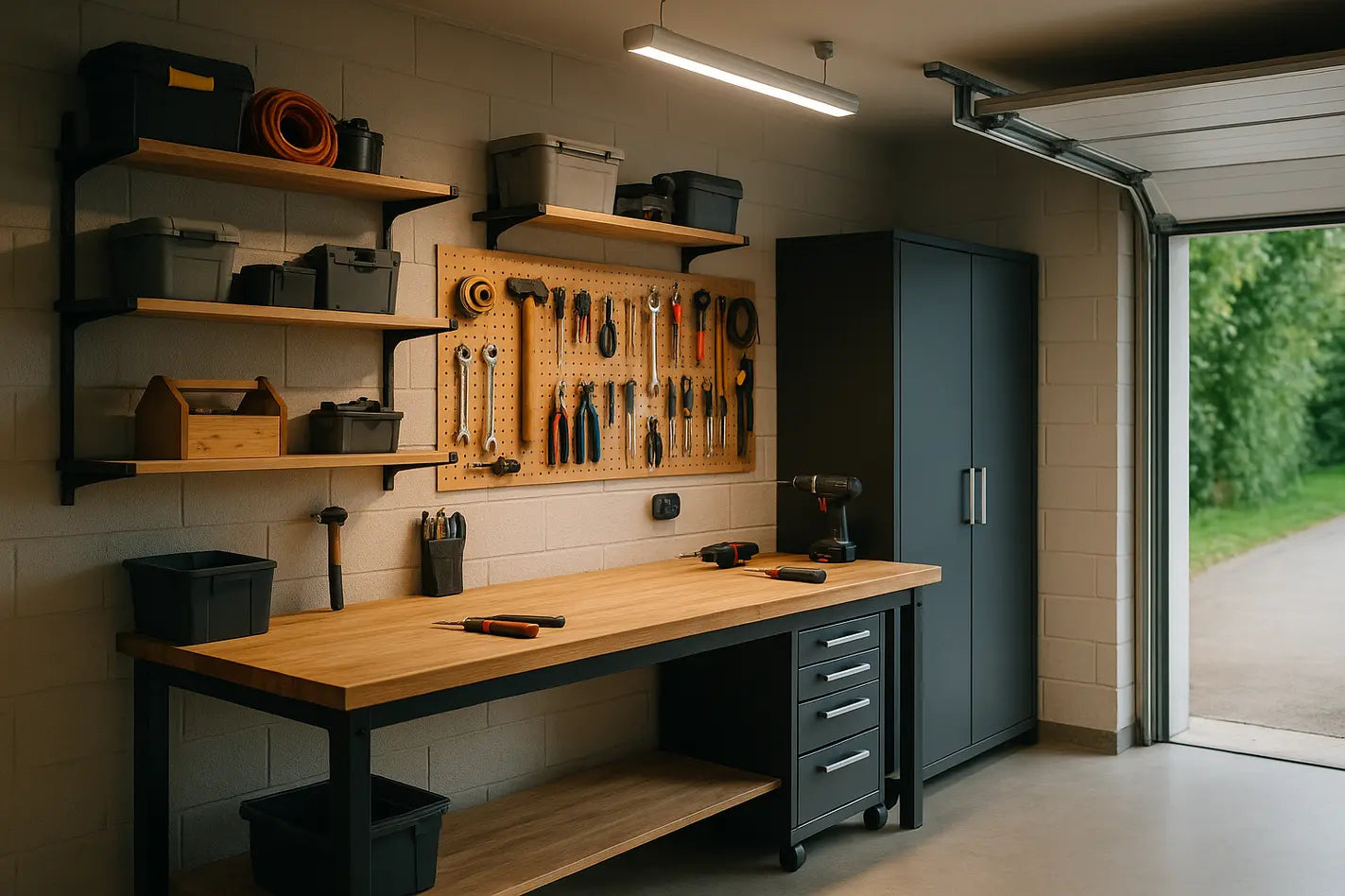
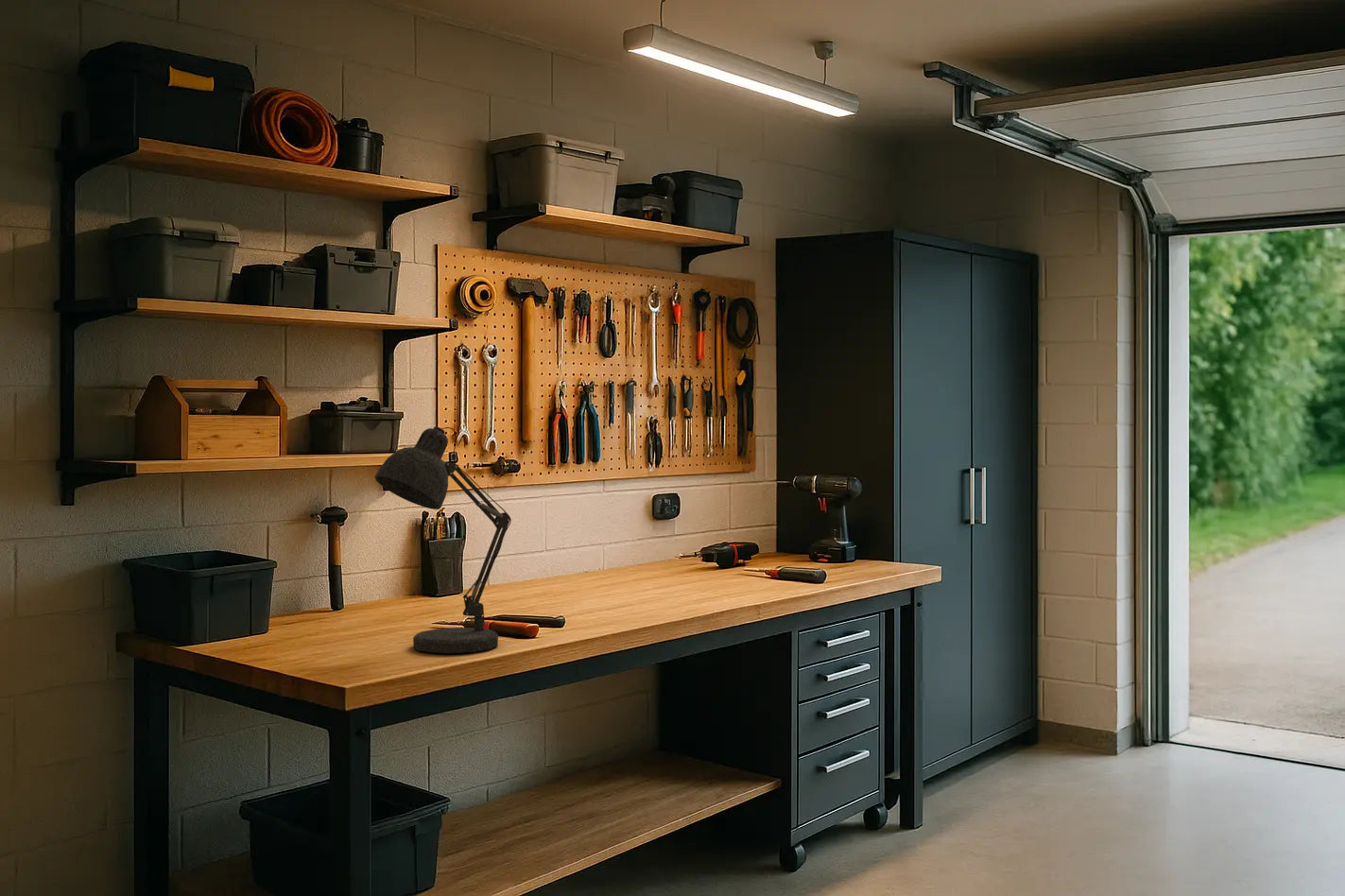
+ desk lamp [373,426,512,654]
